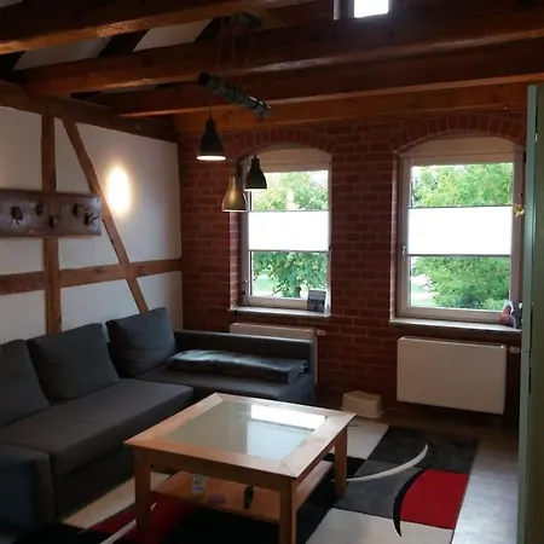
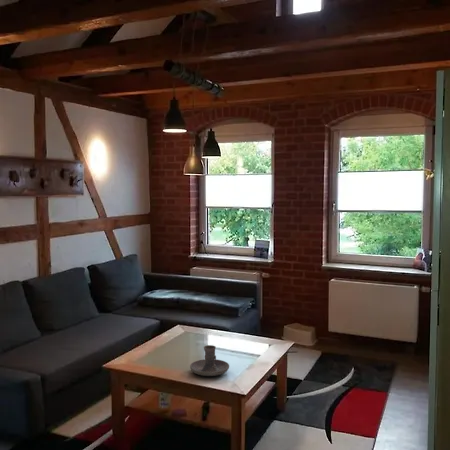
+ candle holder [189,344,230,377]
